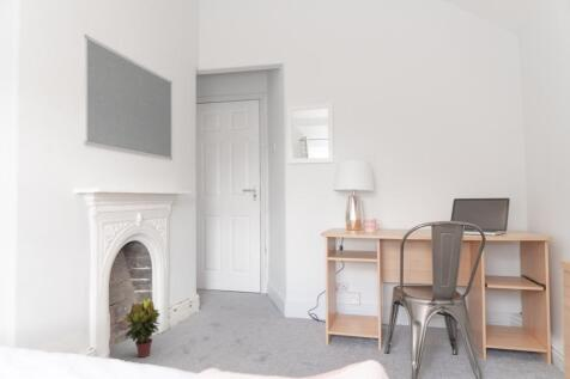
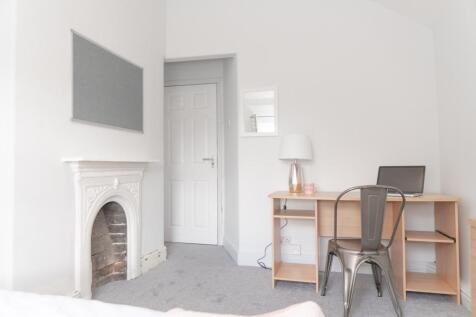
- potted plant [121,295,160,359]
